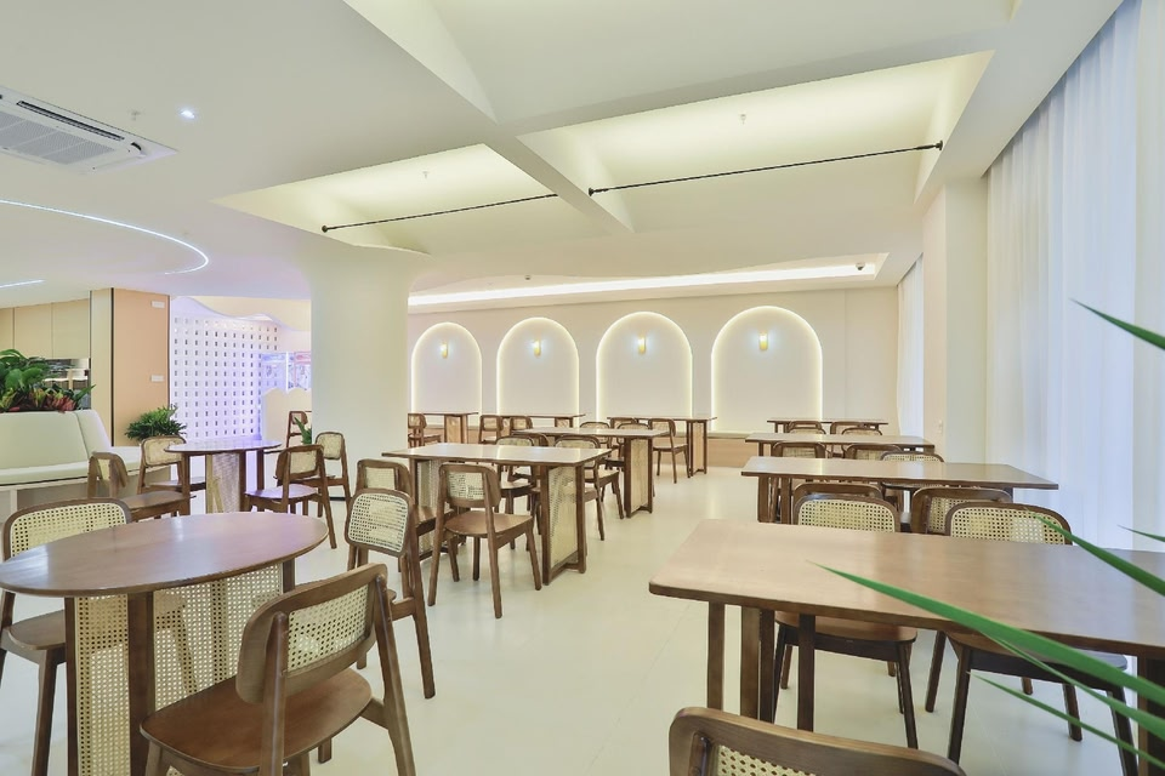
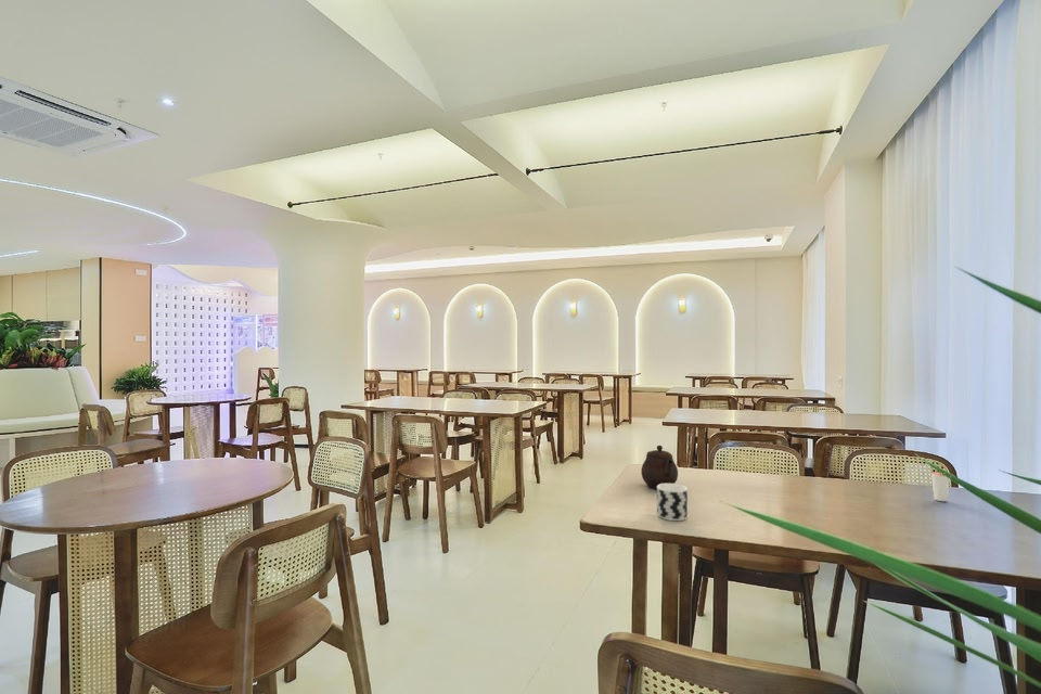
+ cup [656,483,689,522]
+ cup [930,464,951,502]
+ teapot [640,445,679,490]
